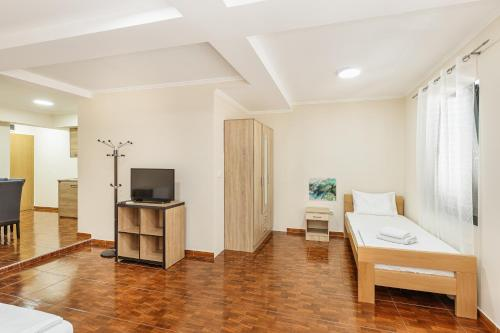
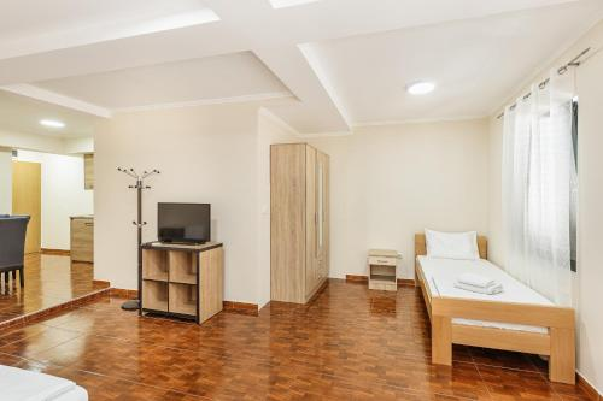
- wall art [308,177,337,202]
